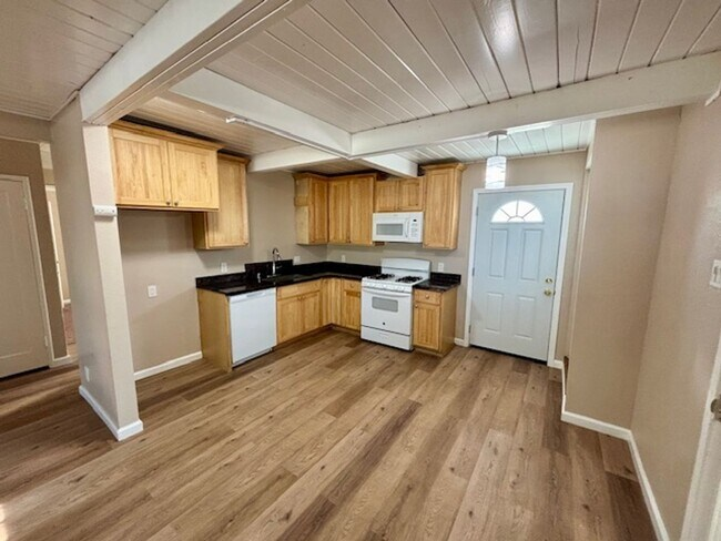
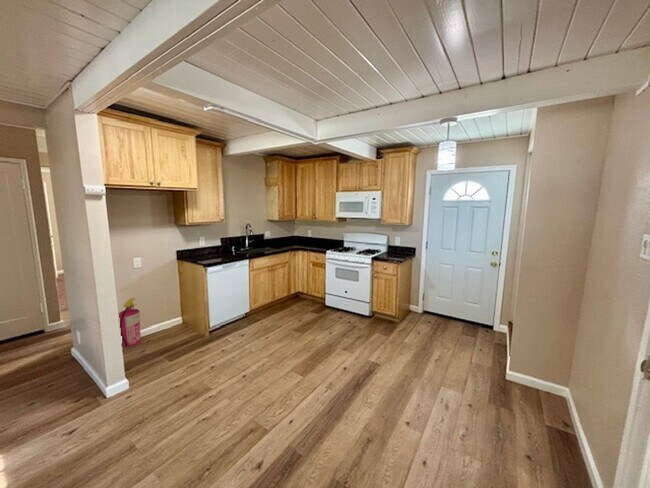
+ fire extinguisher [118,297,142,348]
